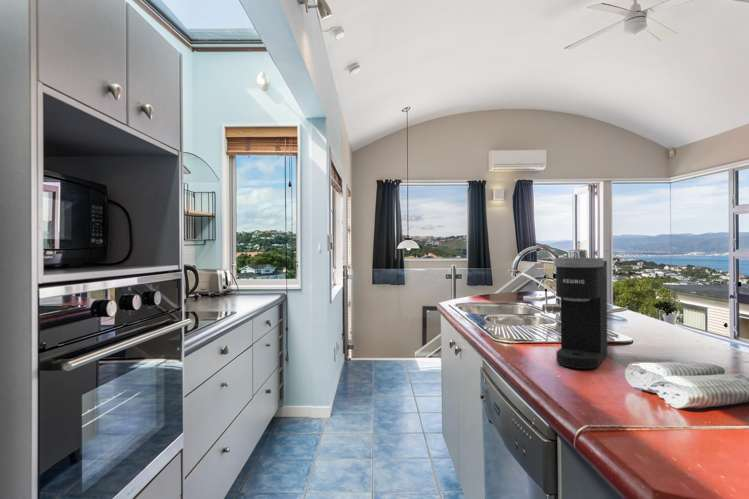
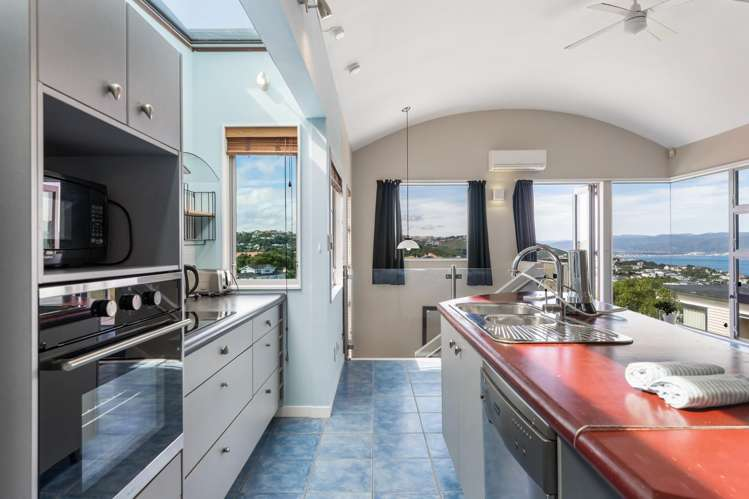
- coffee maker [553,257,608,370]
